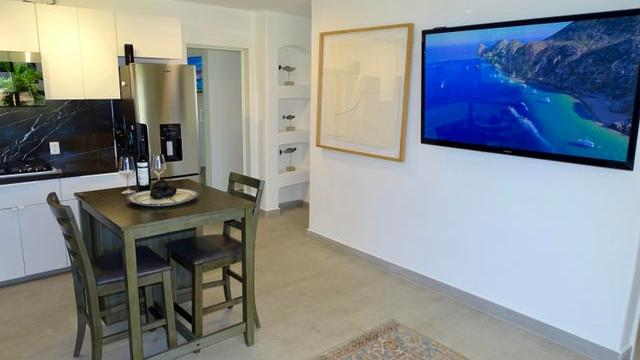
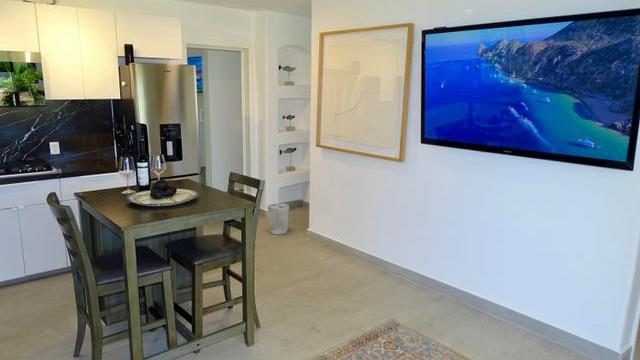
+ wastebasket [267,203,290,235]
